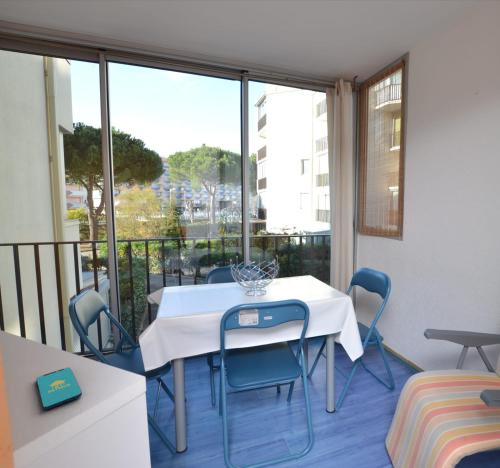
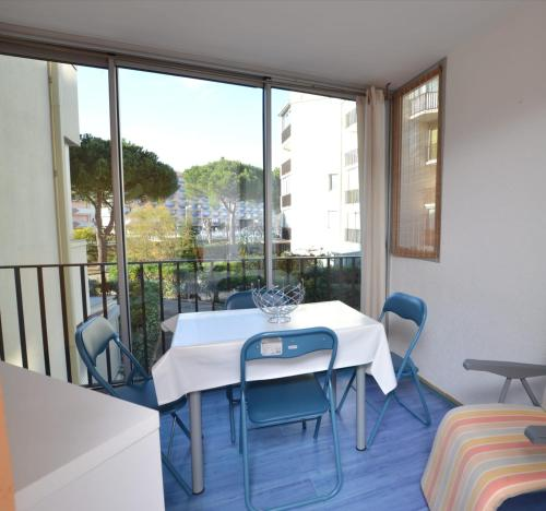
- smartphone [35,366,83,411]
